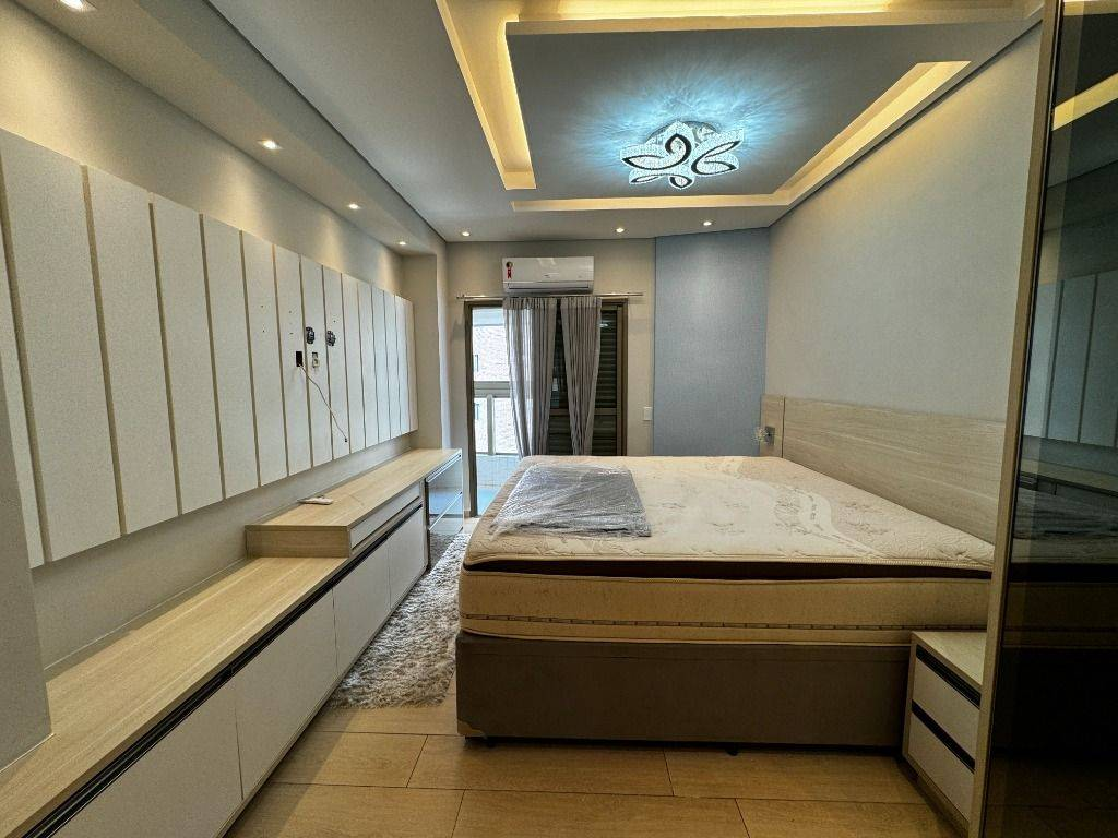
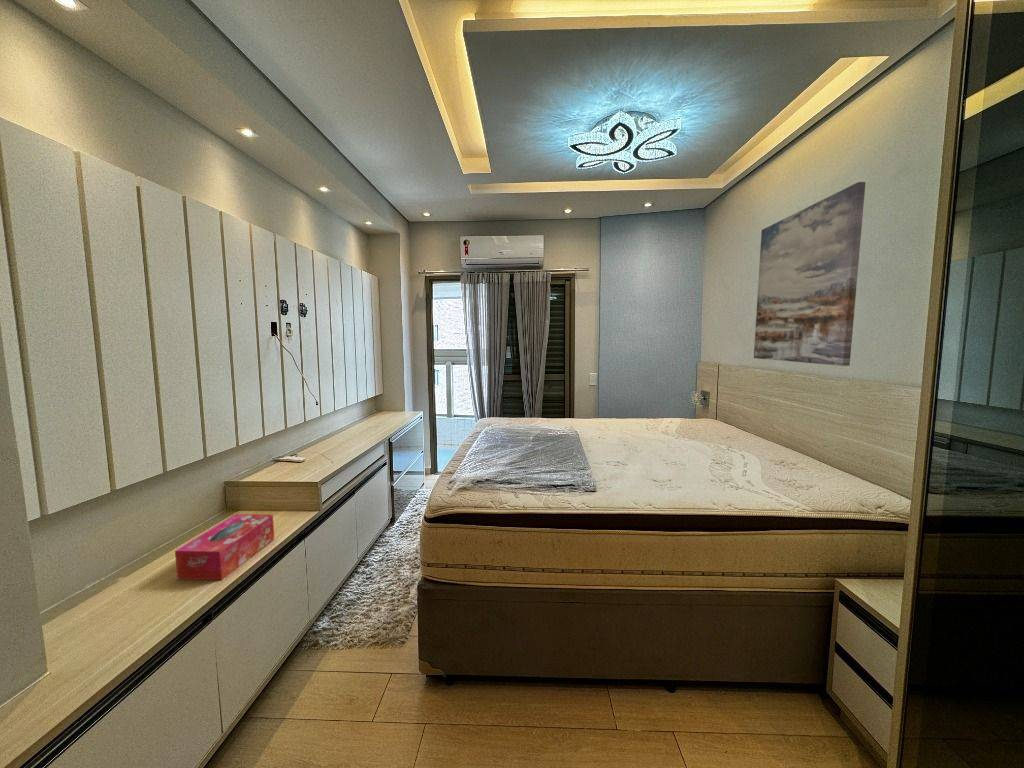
+ wall art [753,181,867,367]
+ tissue box [174,513,275,581]
